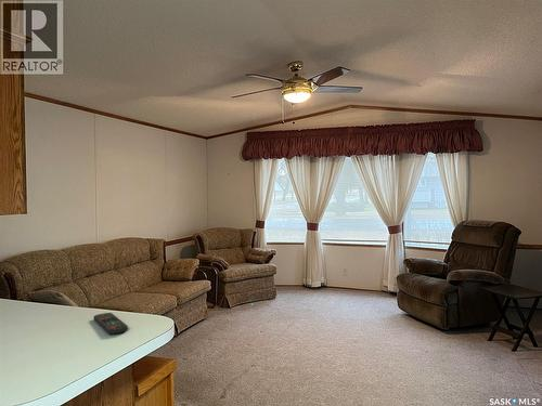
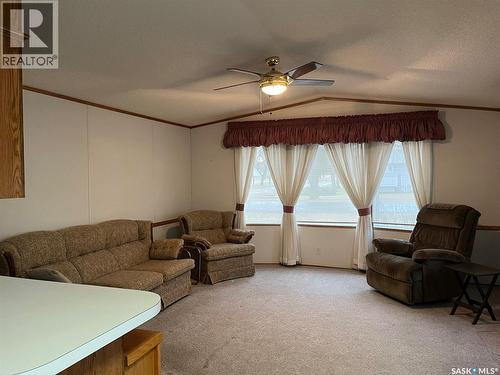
- remote control [93,312,129,336]
